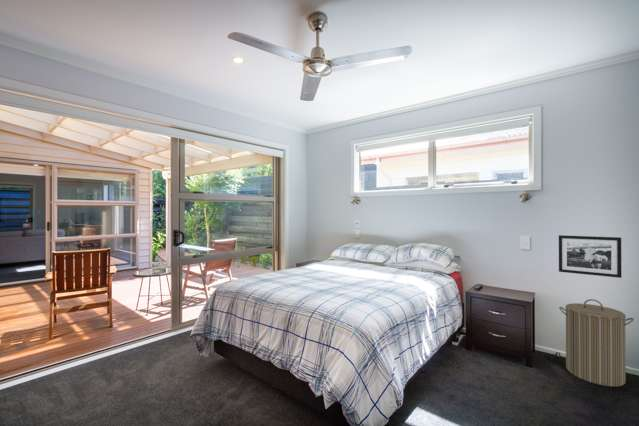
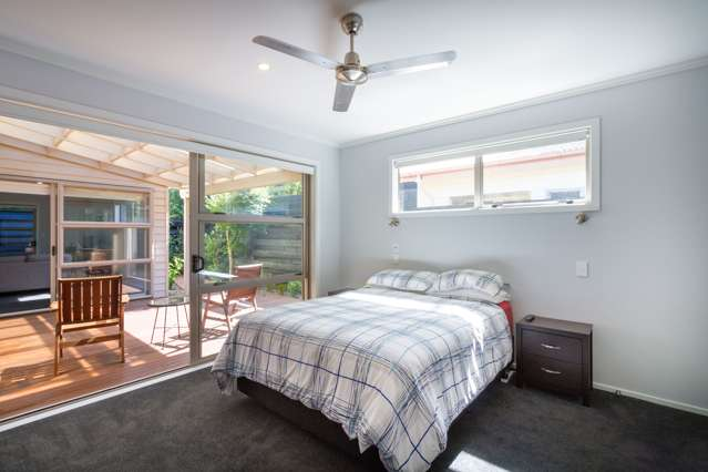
- picture frame [558,234,622,279]
- laundry hamper [558,298,635,388]
